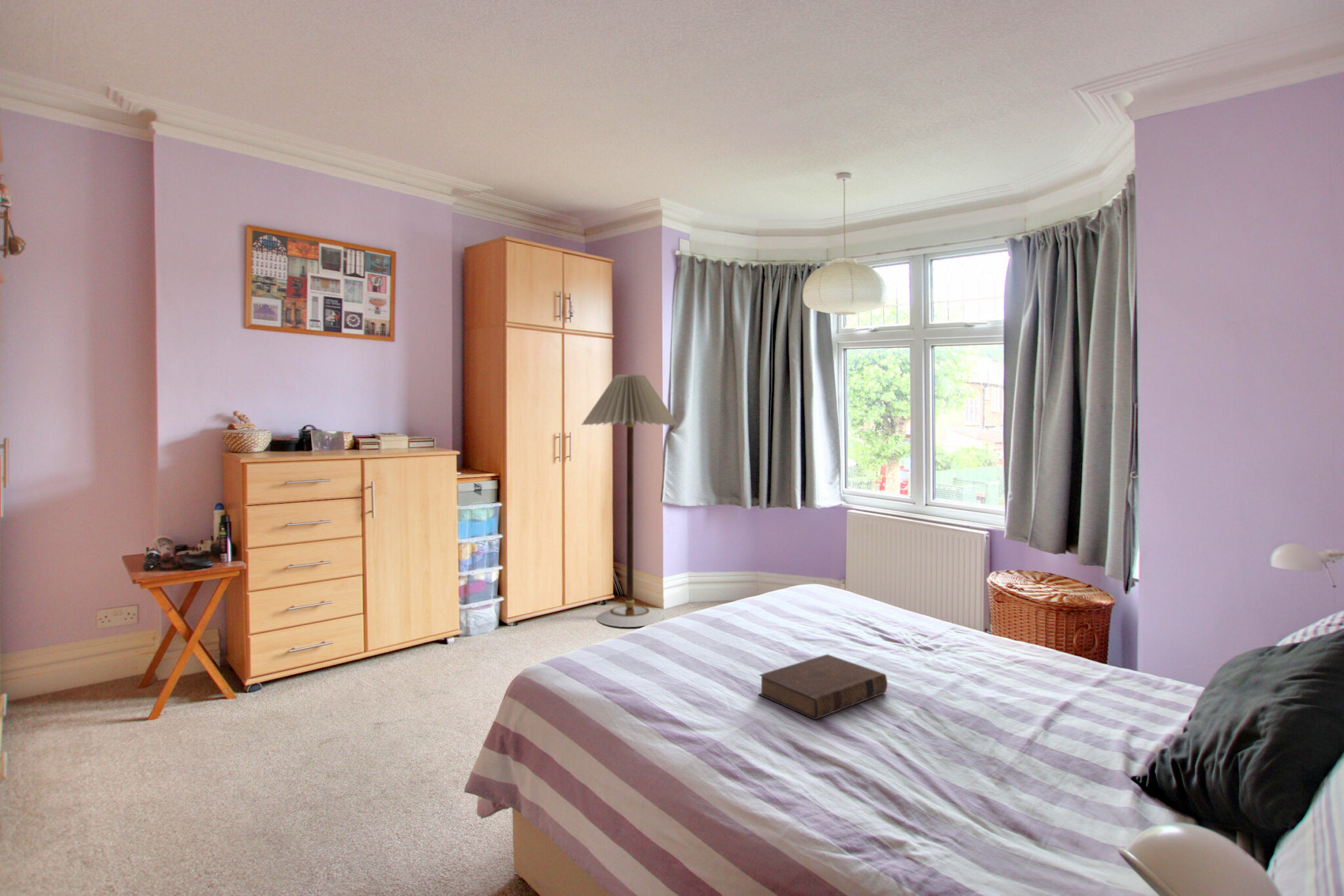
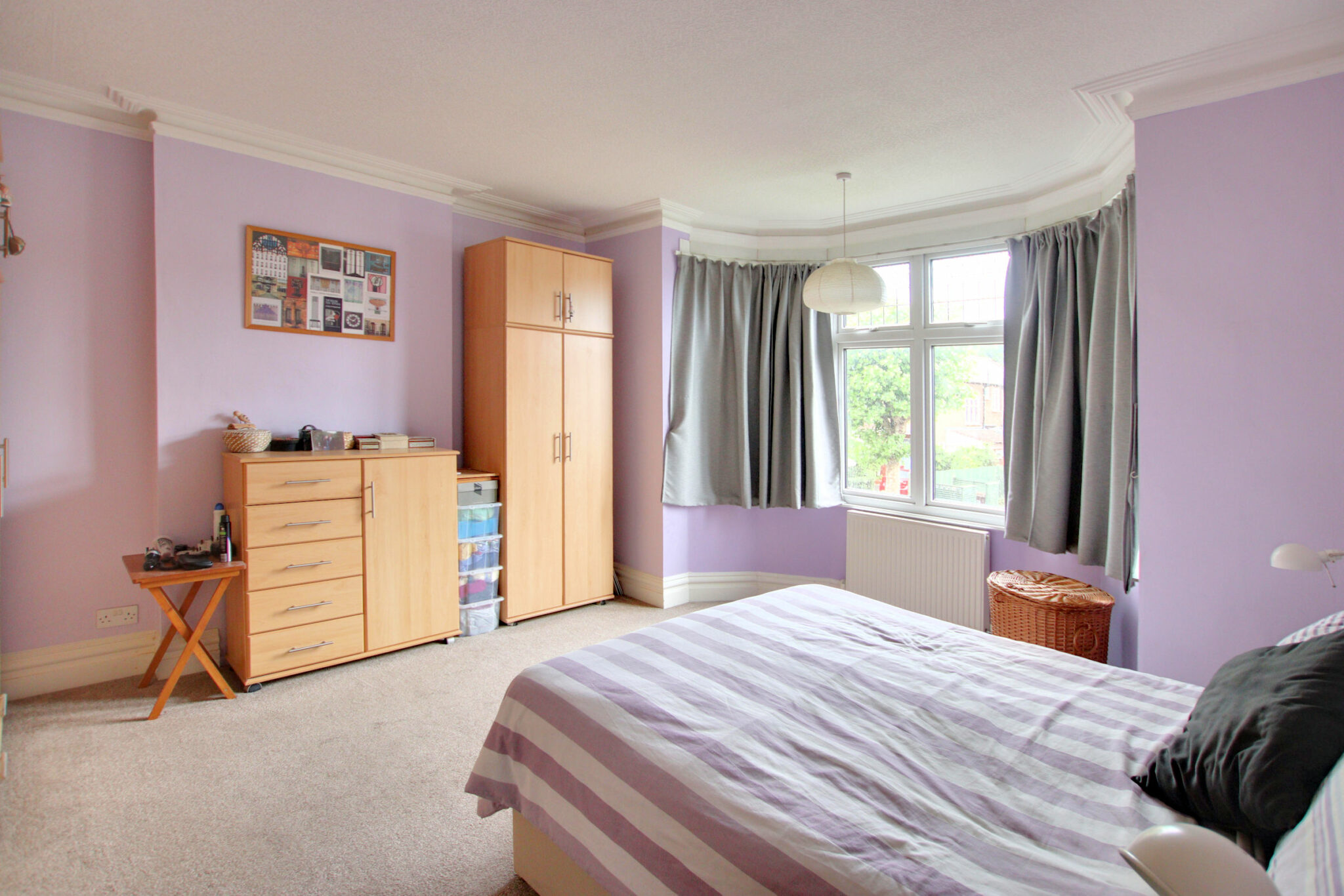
- book [757,653,888,720]
- floor lamp [581,374,679,628]
